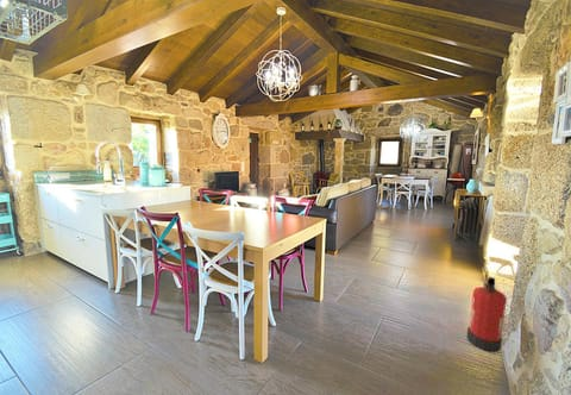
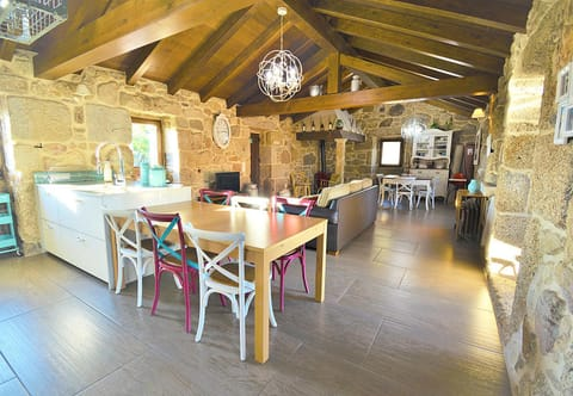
- fire extinguisher [466,276,508,353]
